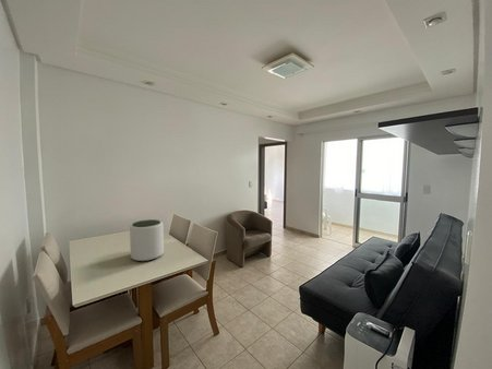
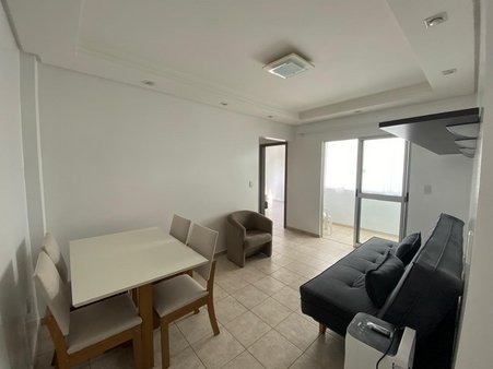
- plant pot [129,218,165,262]
